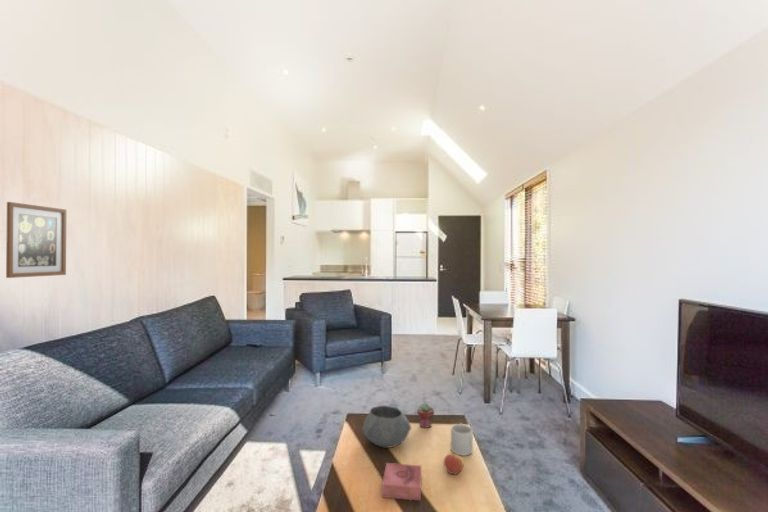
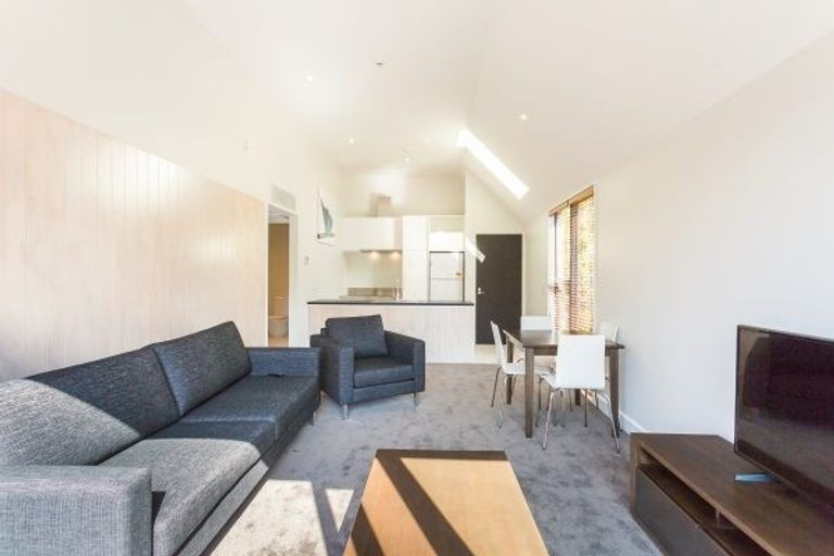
- wall art [5,201,67,279]
- bowl [361,405,412,449]
- mug [450,423,474,456]
- apple [443,453,464,475]
- potted succulent [416,402,435,429]
- book [381,462,422,502]
